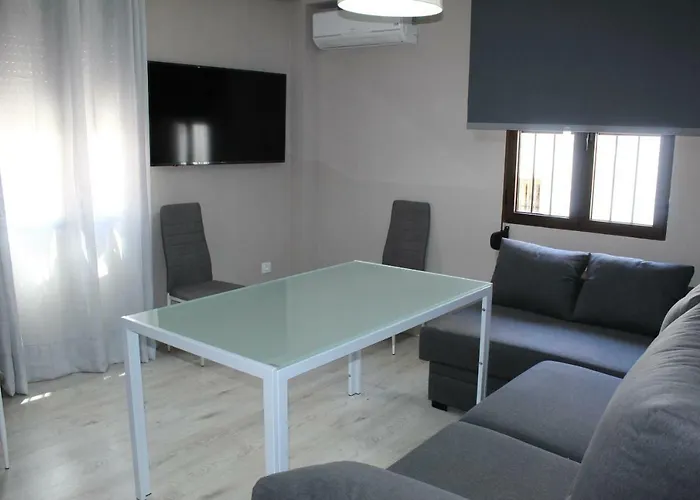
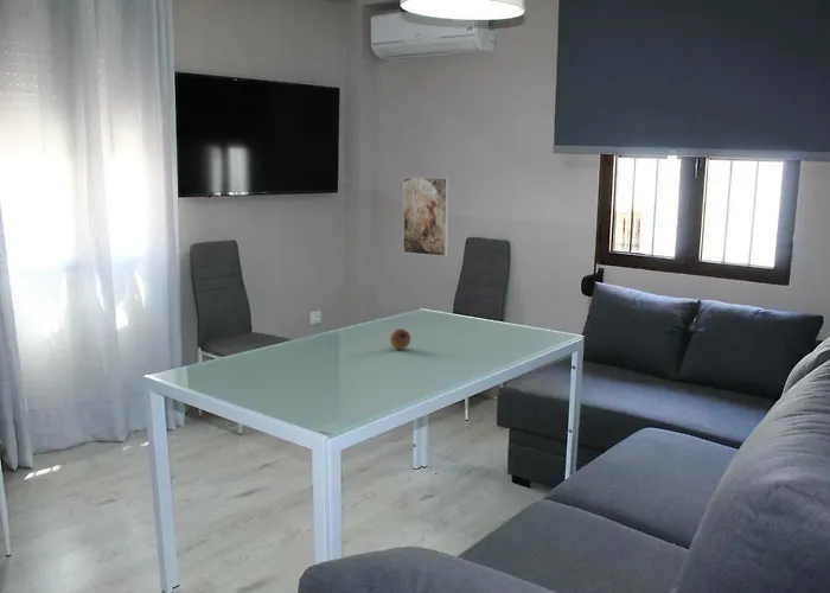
+ fruit [389,327,411,350]
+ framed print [402,177,451,257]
